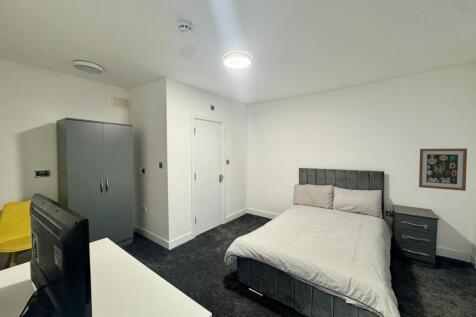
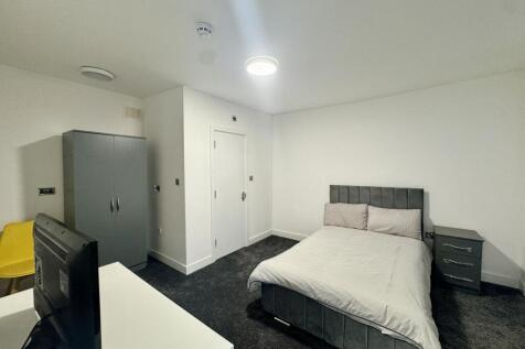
- wall art [418,147,468,192]
